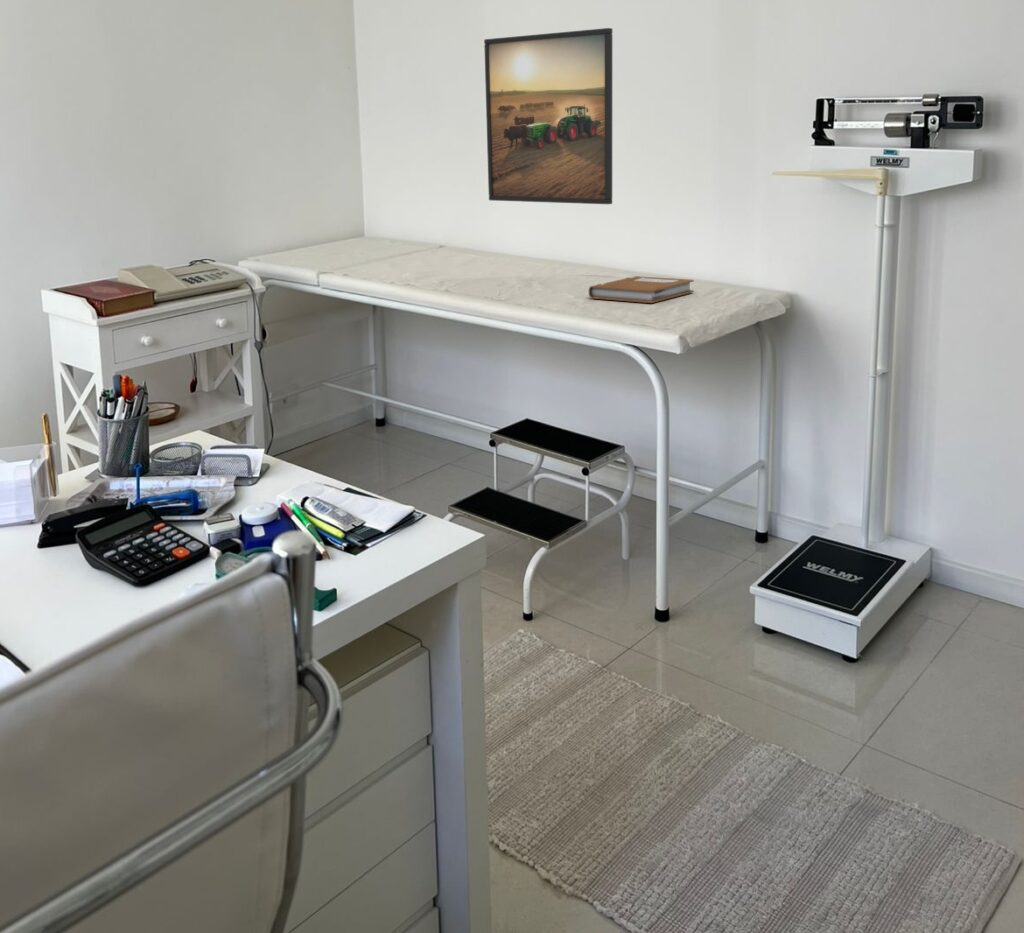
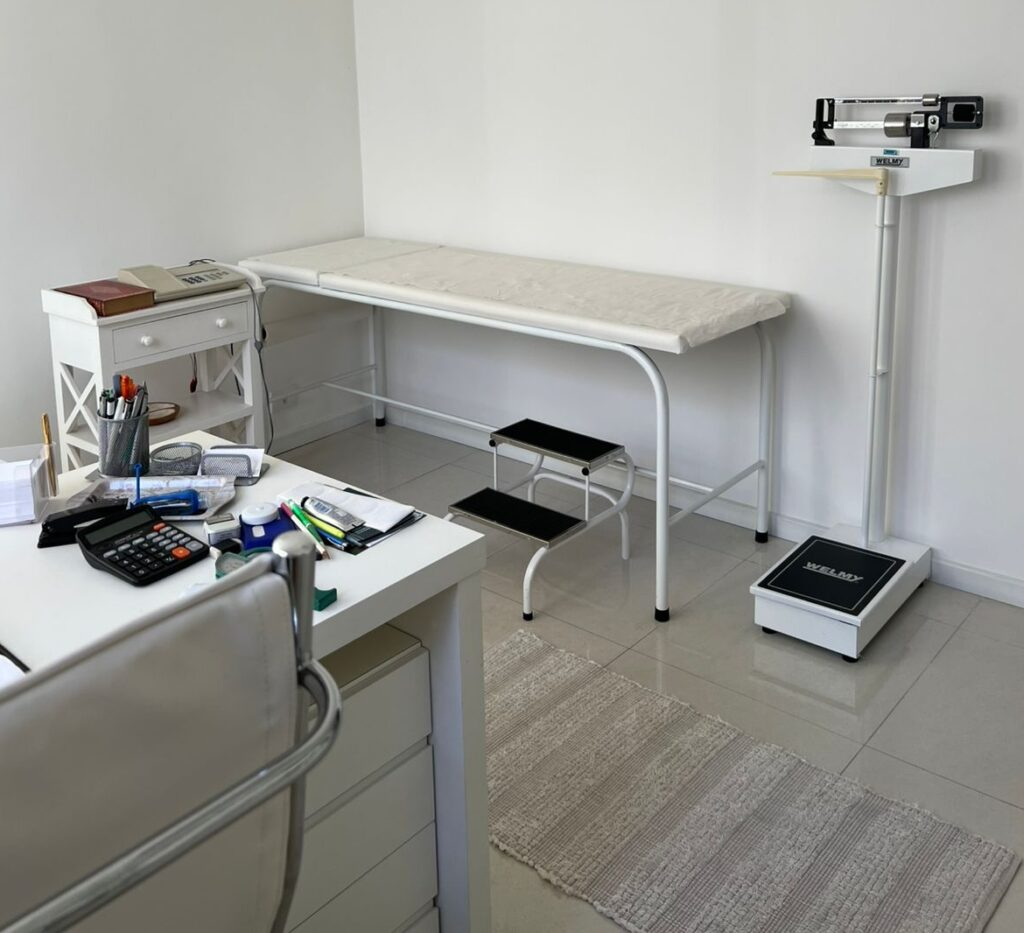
- notebook [588,275,695,304]
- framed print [483,27,613,205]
